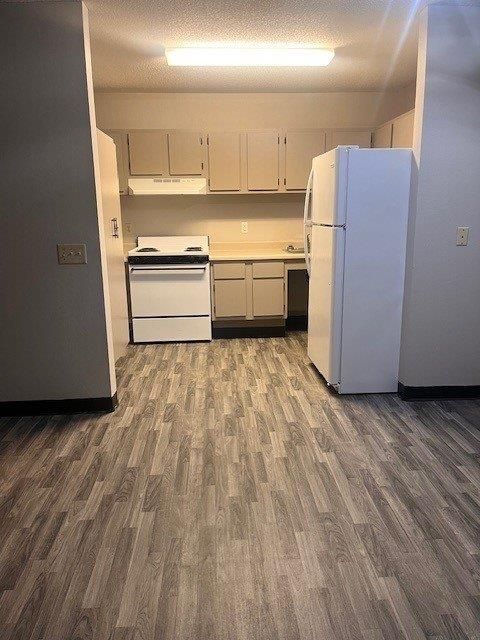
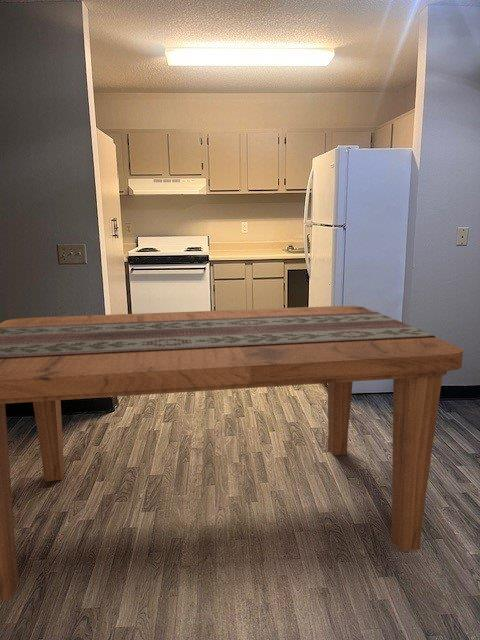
+ dining table [0,305,464,601]
